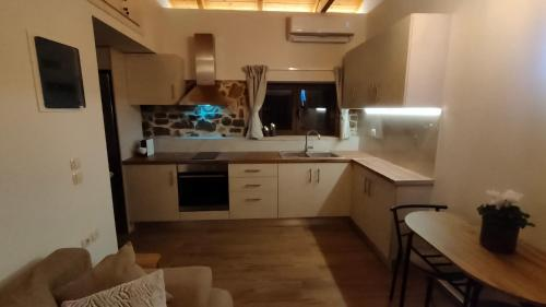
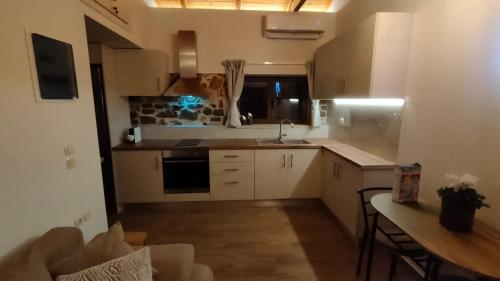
+ cereal box [391,162,423,204]
